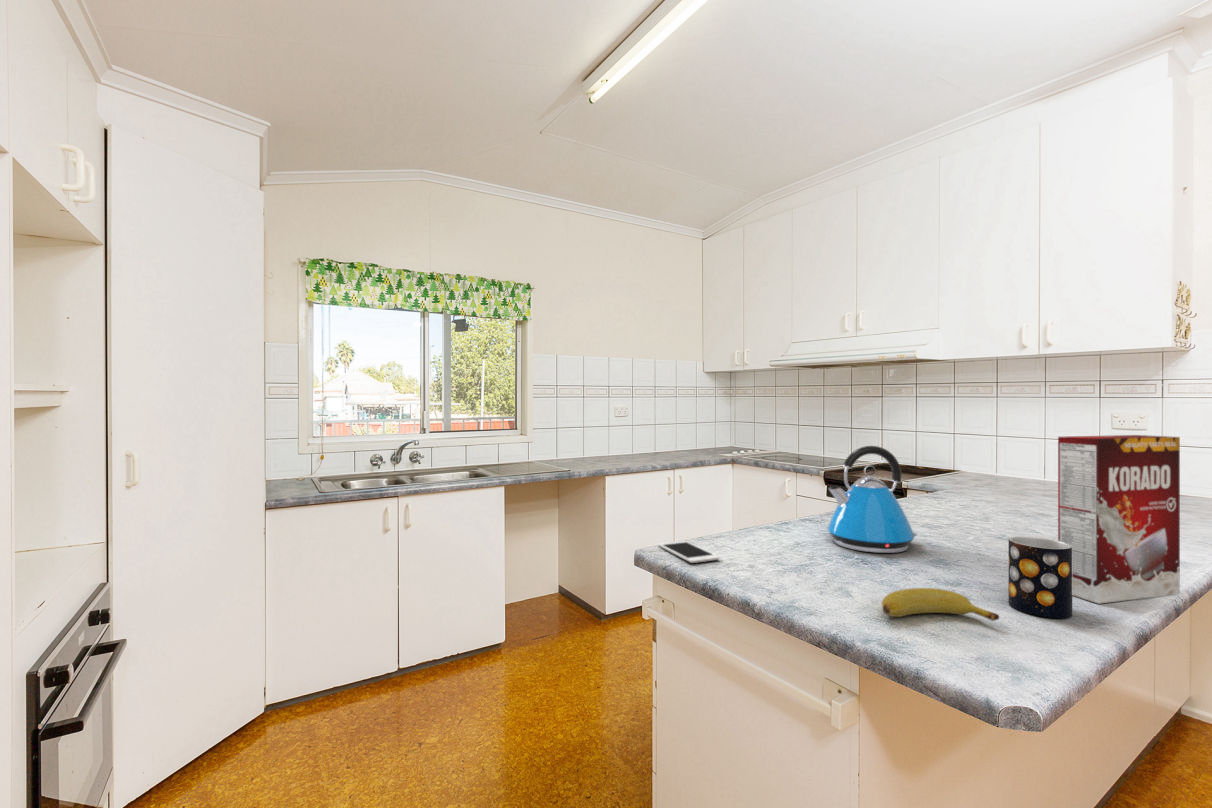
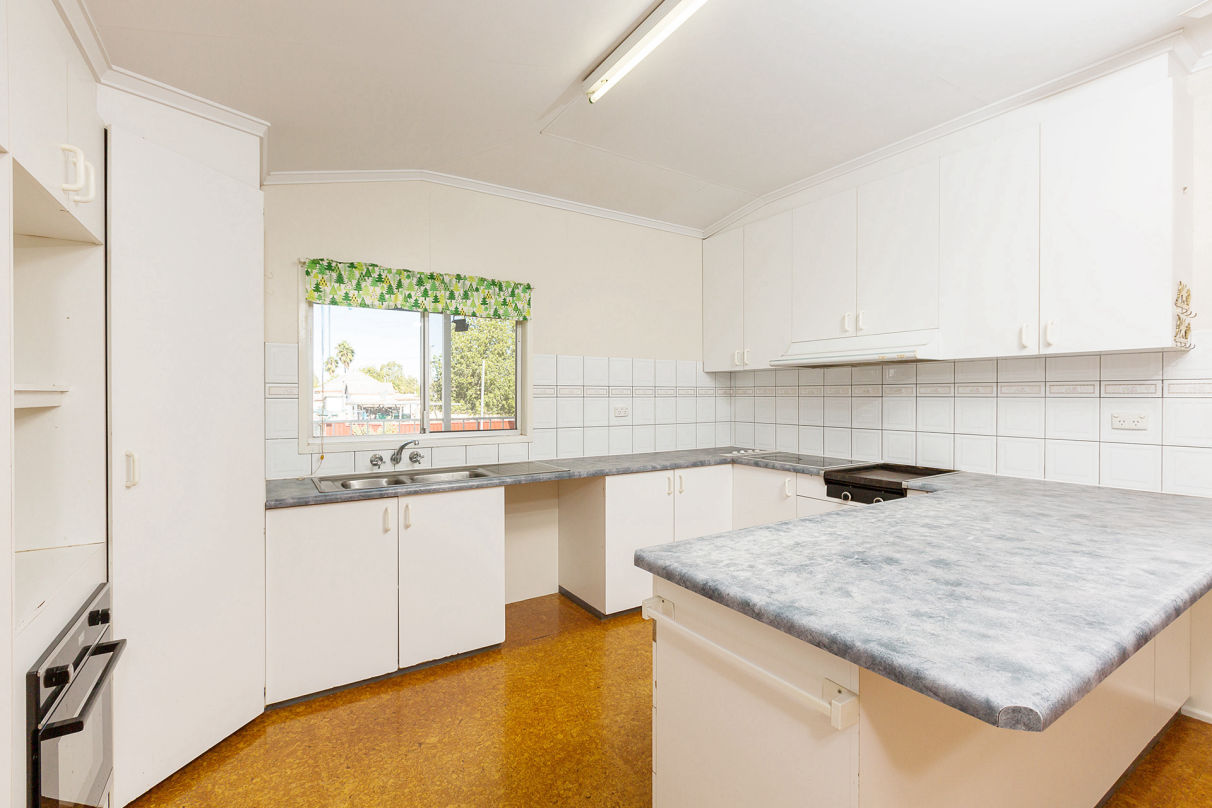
- mug [1008,536,1073,619]
- banana [881,587,1000,622]
- cereal box [1057,434,1181,605]
- cell phone [657,540,720,564]
- kettle [827,445,918,554]
